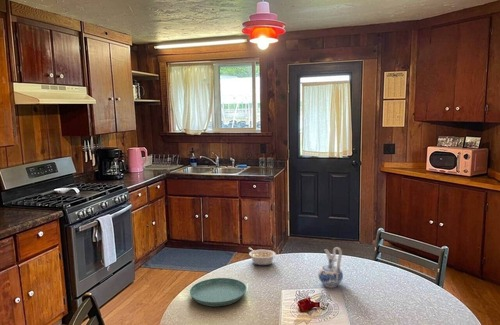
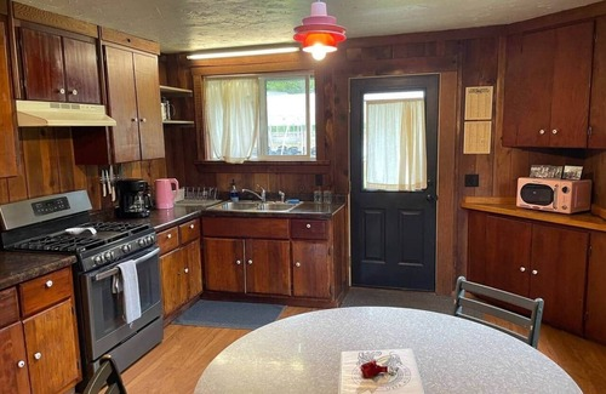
- legume [248,247,277,266]
- ceramic pitcher [317,246,344,289]
- saucer [189,277,247,307]
